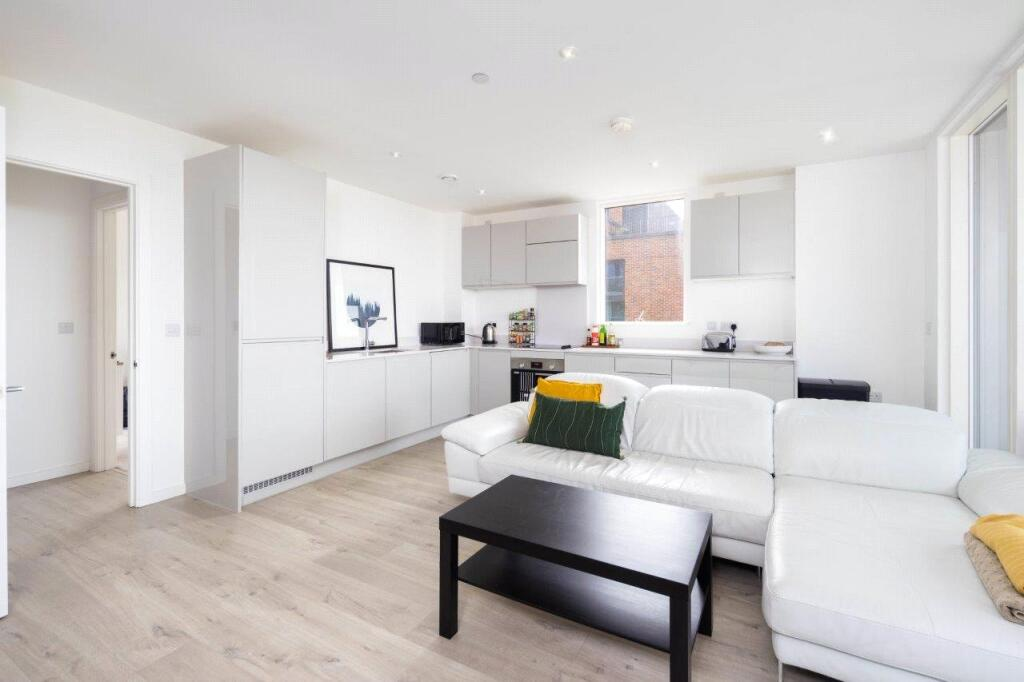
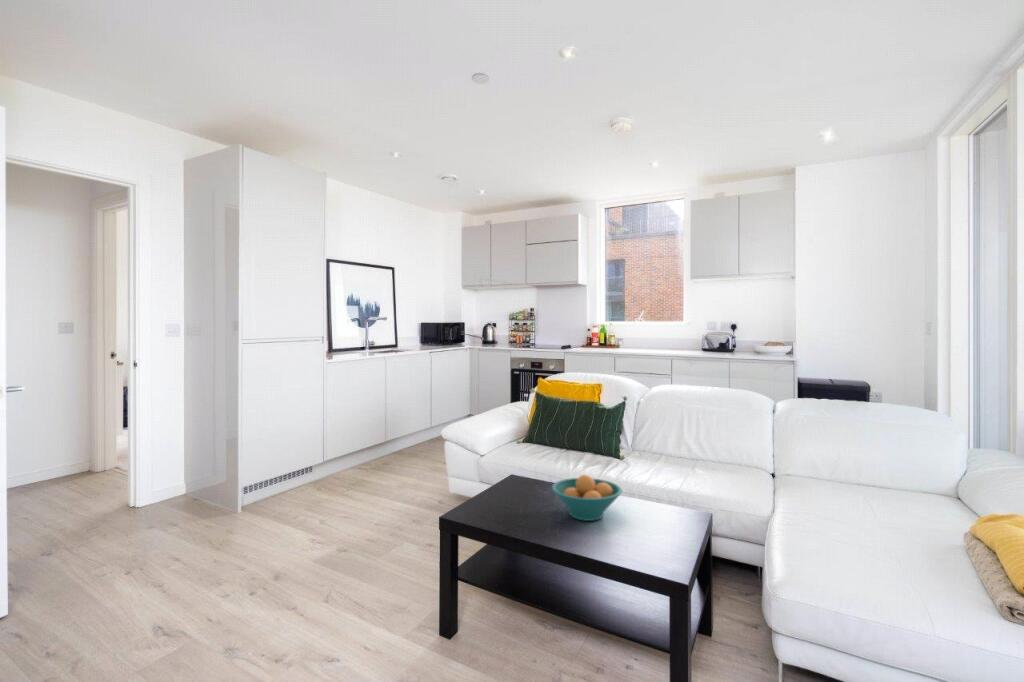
+ fruit bowl [551,474,623,522]
